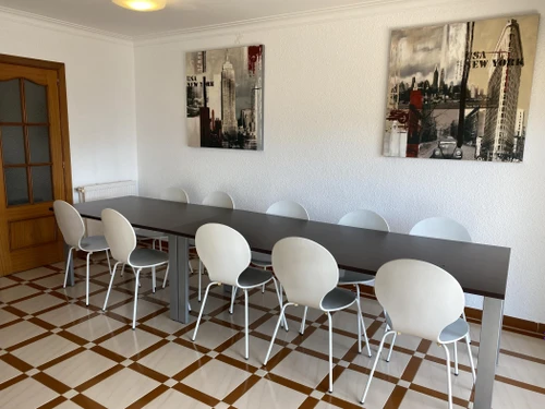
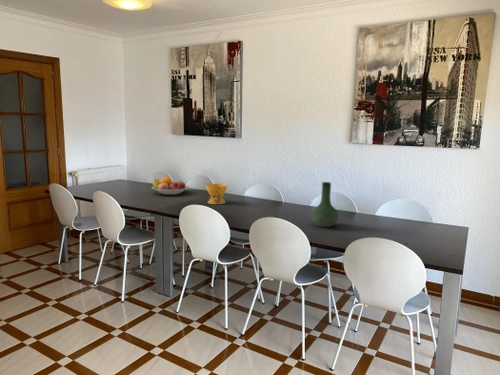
+ fruit bowl [151,176,190,196]
+ bowl [205,183,228,205]
+ vase [311,181,340,228]
